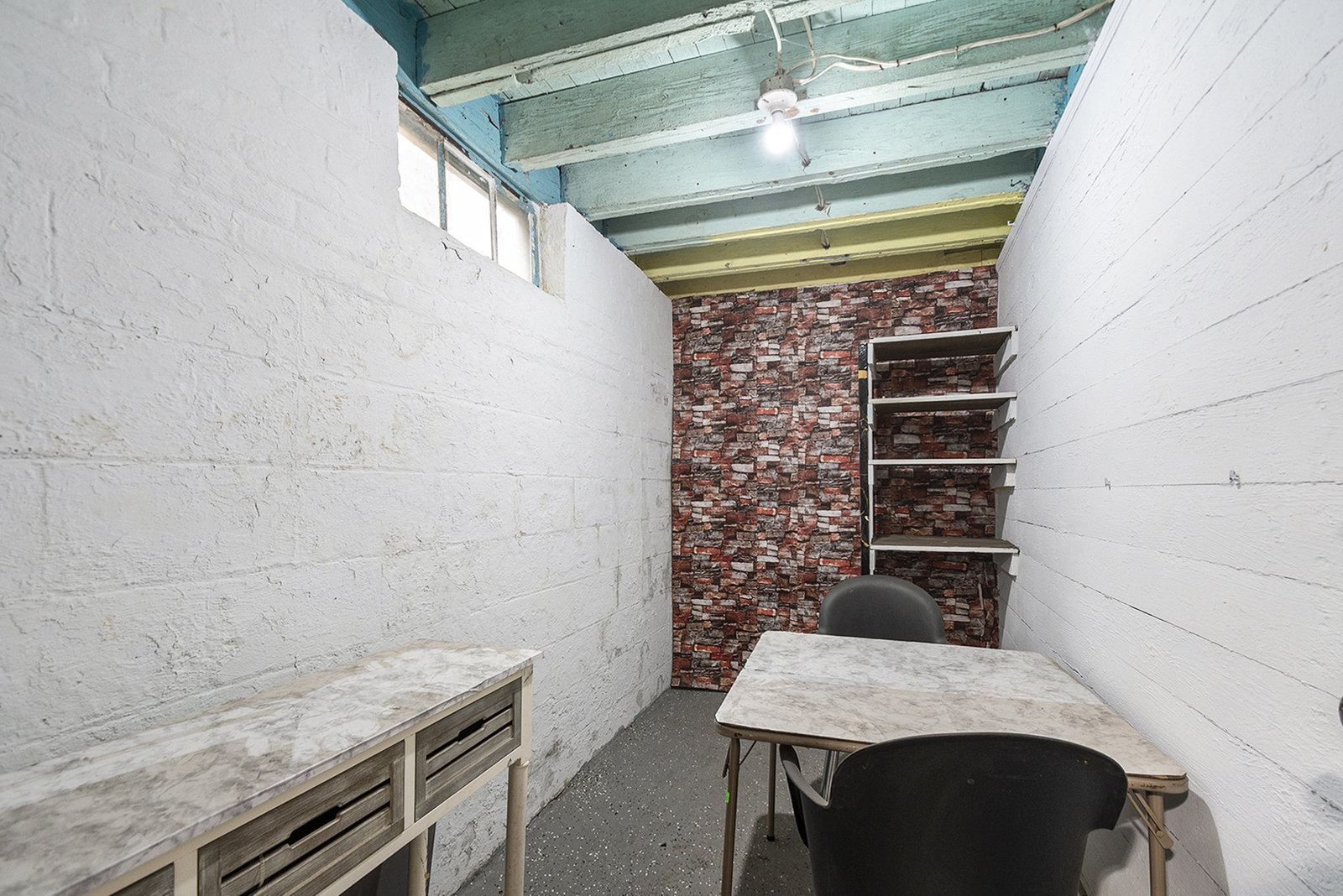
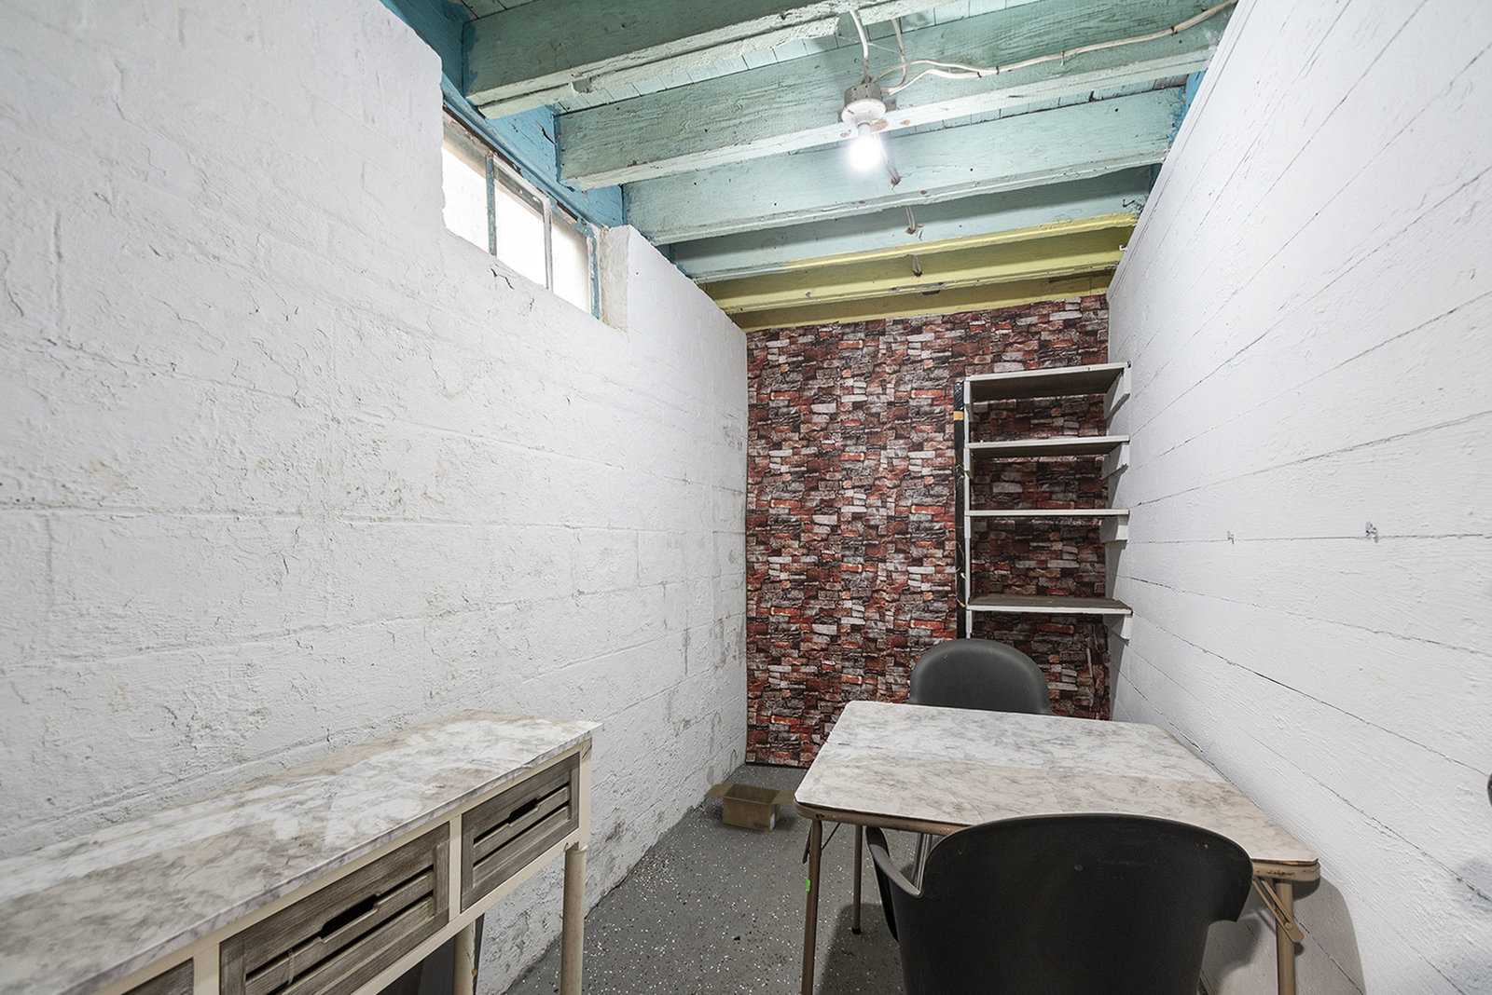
+ cardboard box [702,783,795,833]
